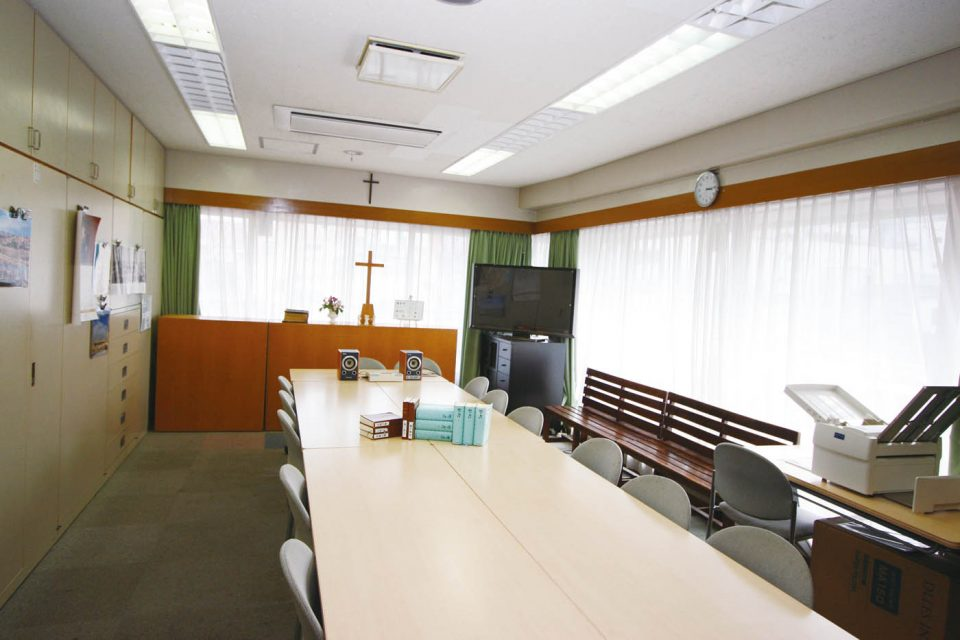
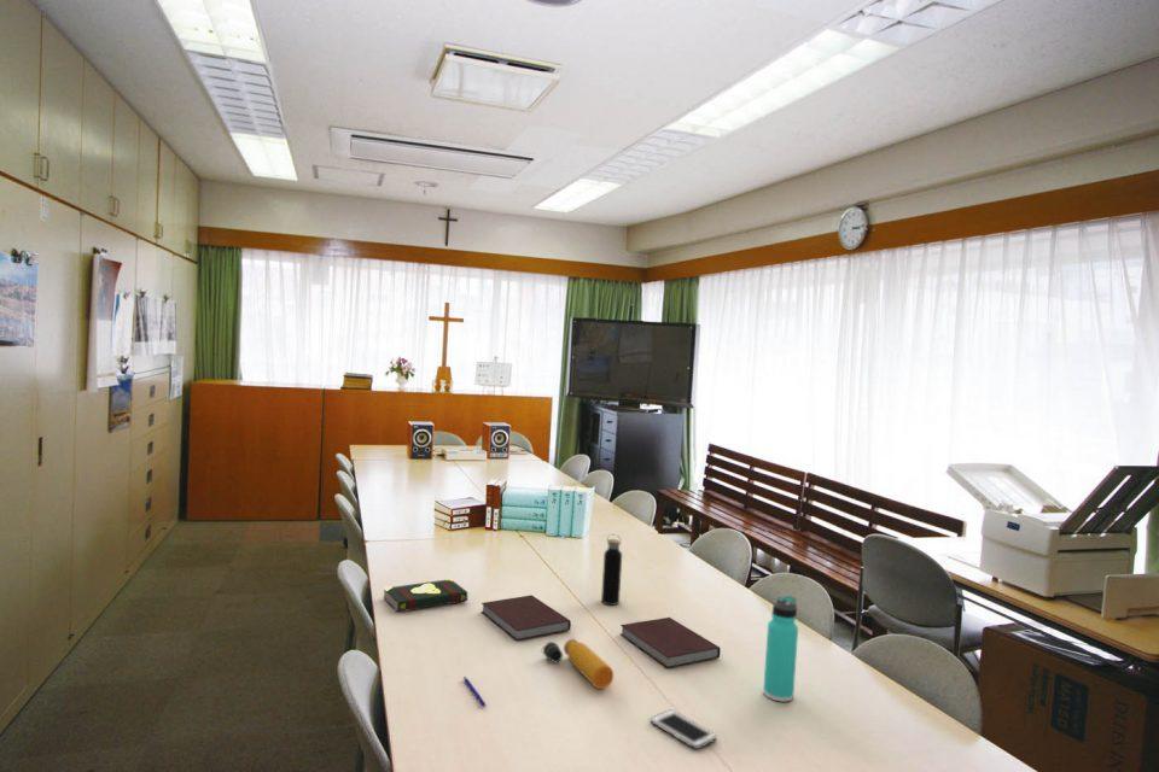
+ pen [462,676,487,708]
+ water bottle [540,638,615,690]
+ water bottle [600,533,623,606]
+ cell phone [650,709,718,750]
+ notebook [619,616,722,669]
+ notebook [481,593,572,642]
+ book [383,578,468,613]
+ thermos bottle [762,595,799,703]
